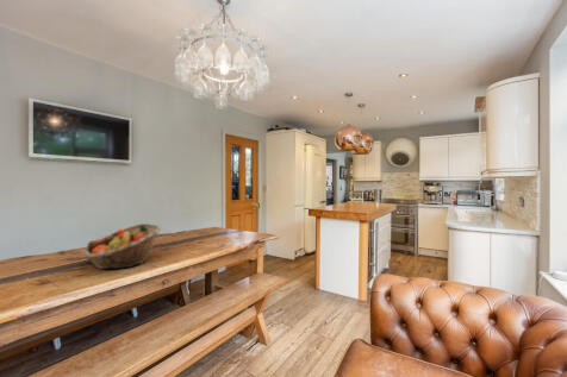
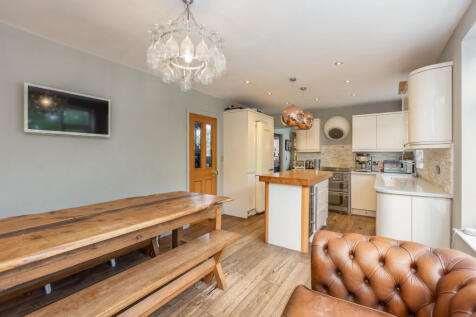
- fruit basket [82,222,162,270]
